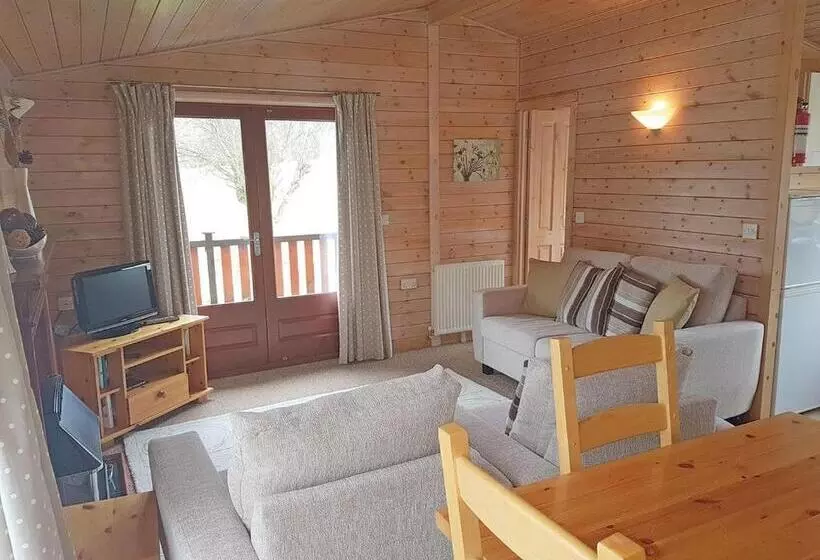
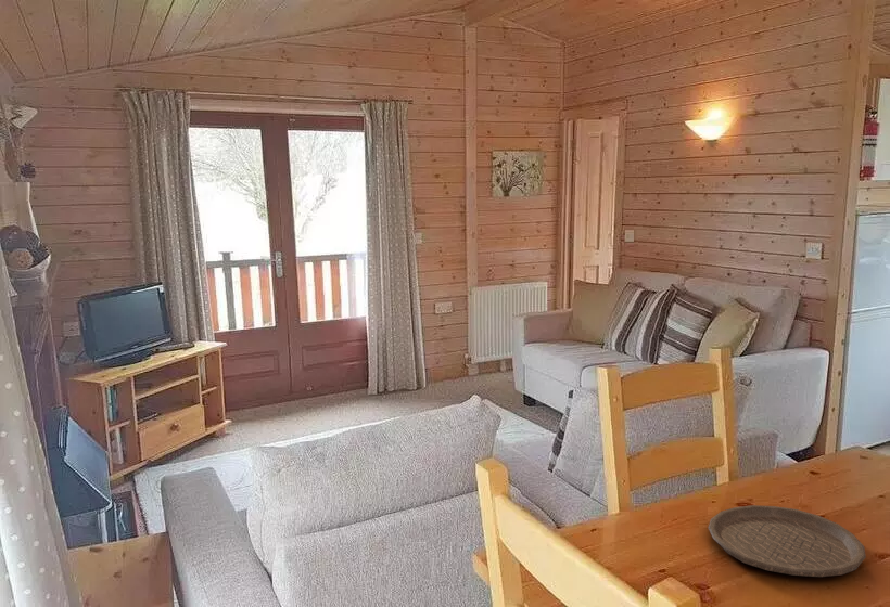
+ plate [708,504,867,578]
